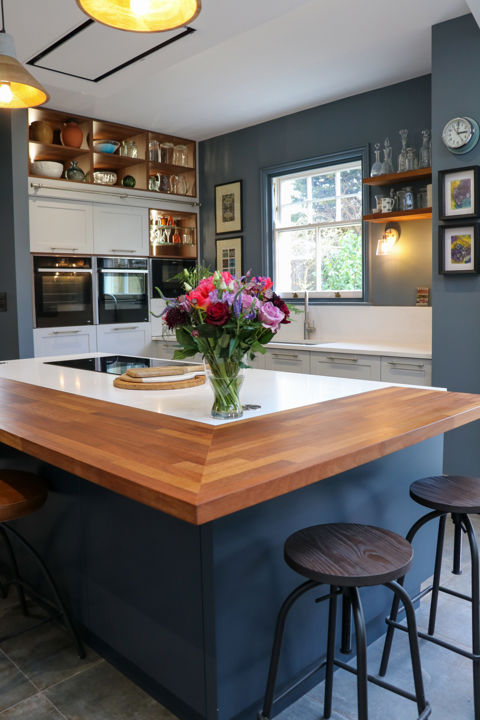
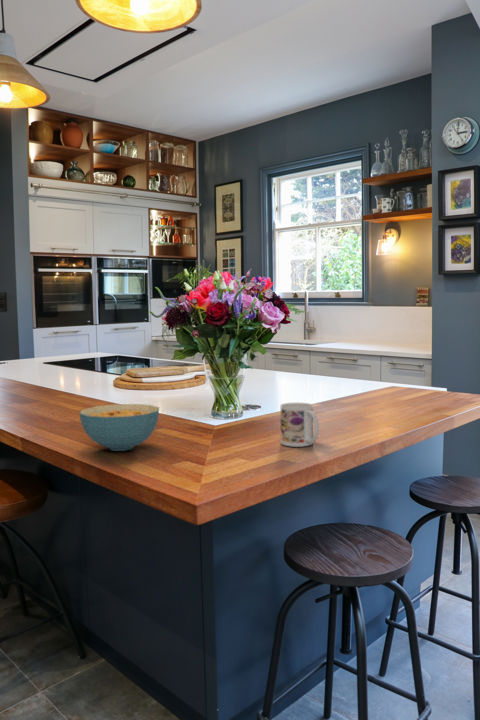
+ mug [280,402,320,448]
+ cereal bowl [78,403,160,452]
